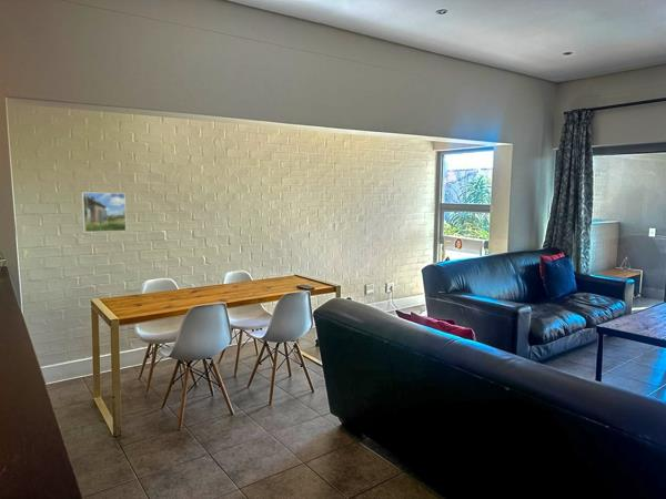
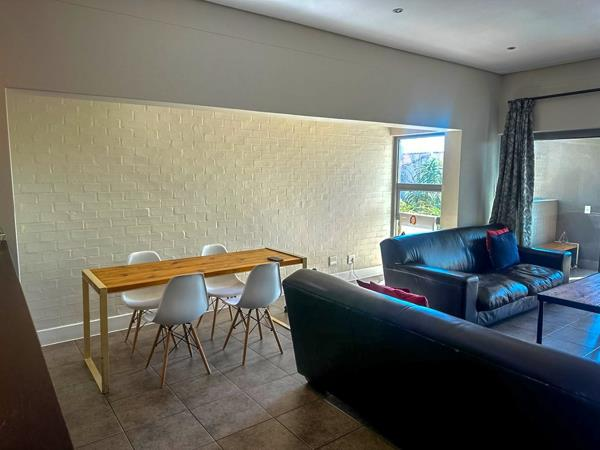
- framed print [81,192,128,233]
